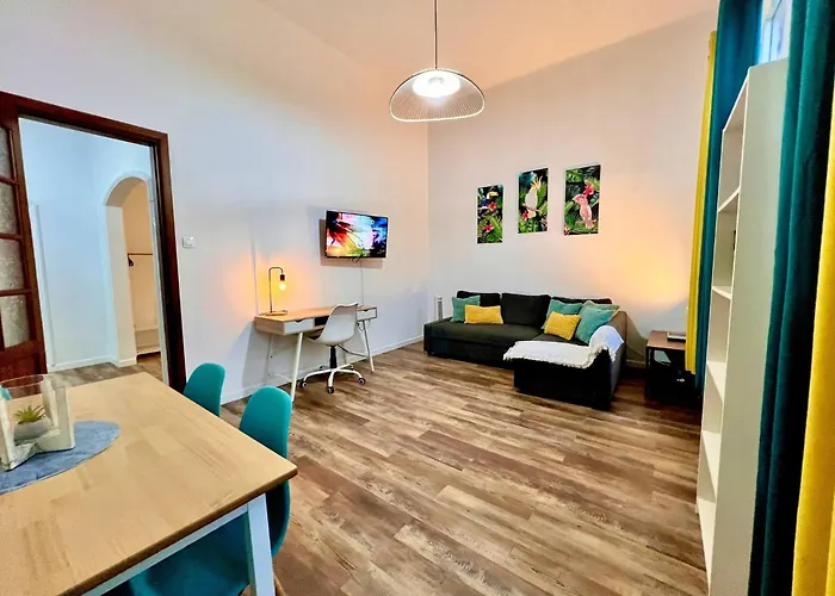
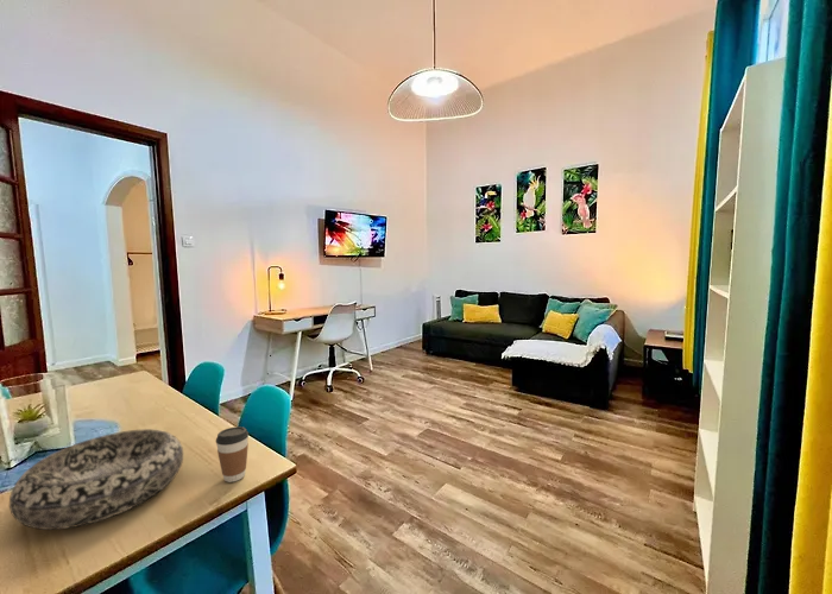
+ decorative bowl [8,428,184,531]
+ coffee cup [215,425,250,484]
